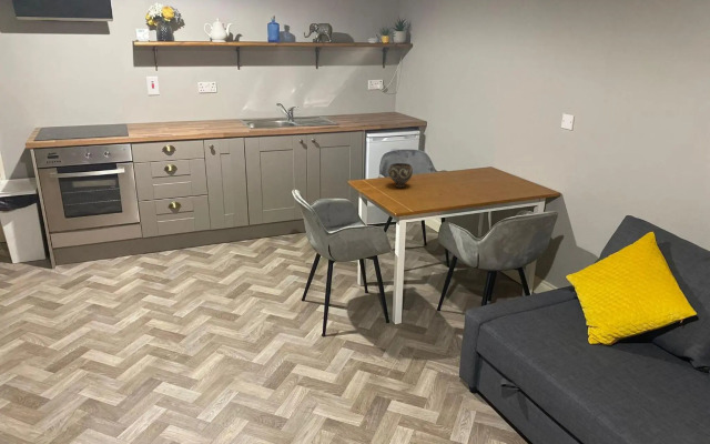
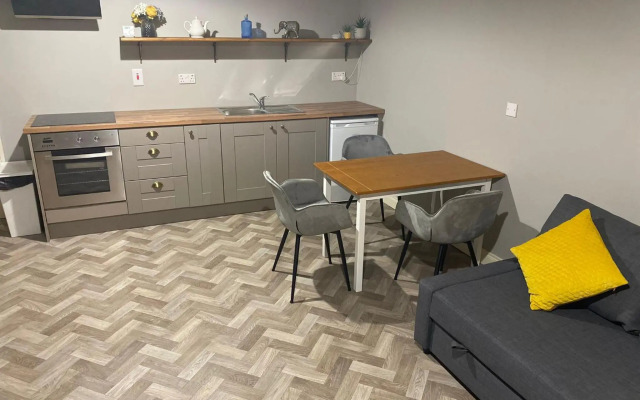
- bowl [387,162,414,189]
